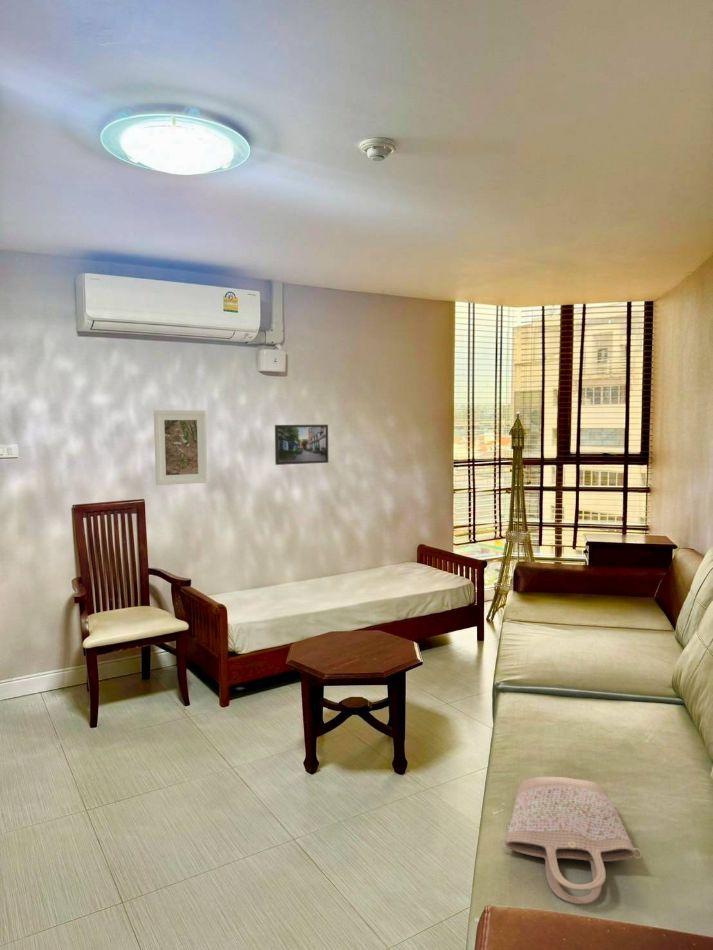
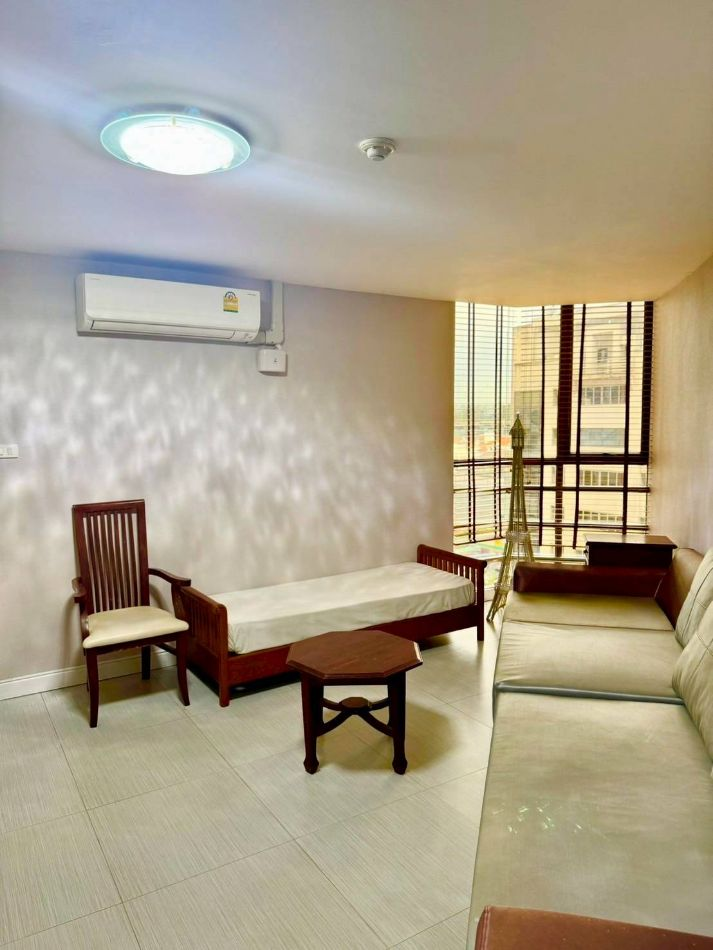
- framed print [274,424,330,466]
- shopping bag [499,776,643,905]
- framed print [153,409,209,486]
